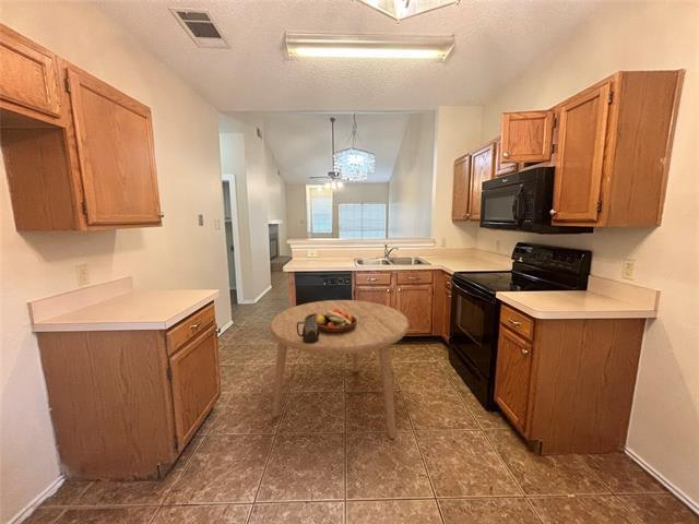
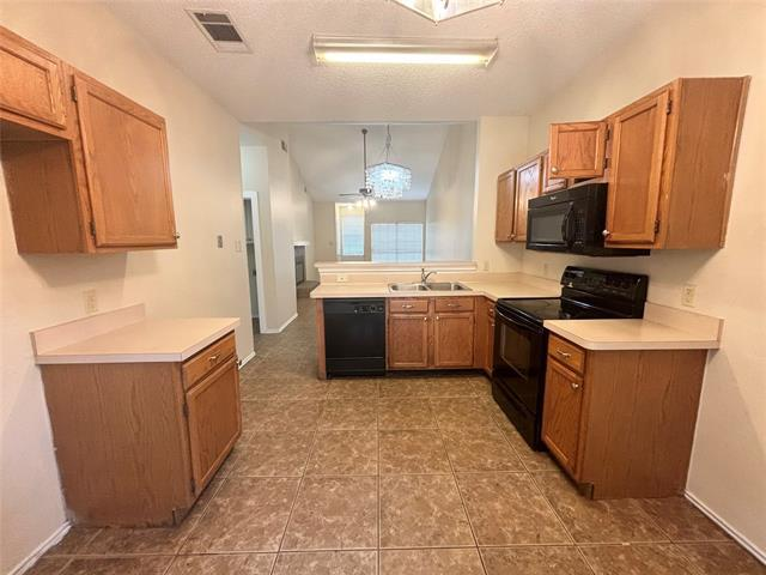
- pitcher [296,313,319,344]
- fruit bowl [316,309,357,333]
- dining table [269,299,410,440]
